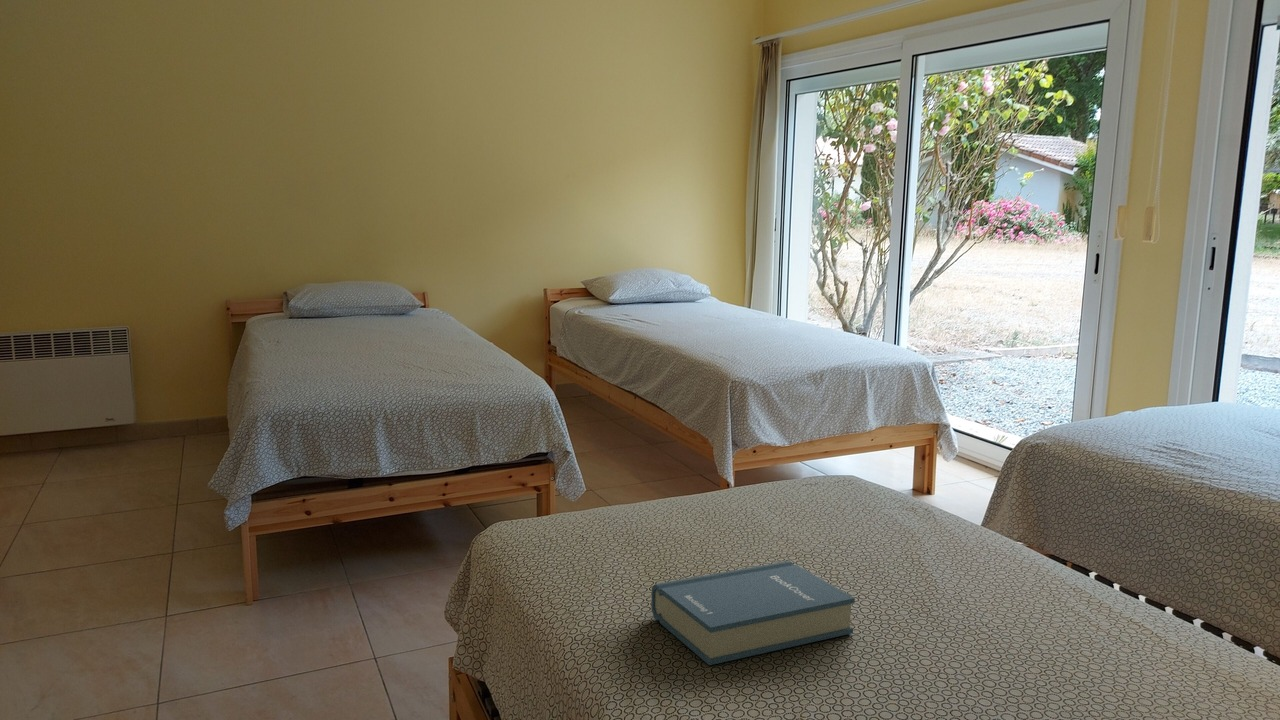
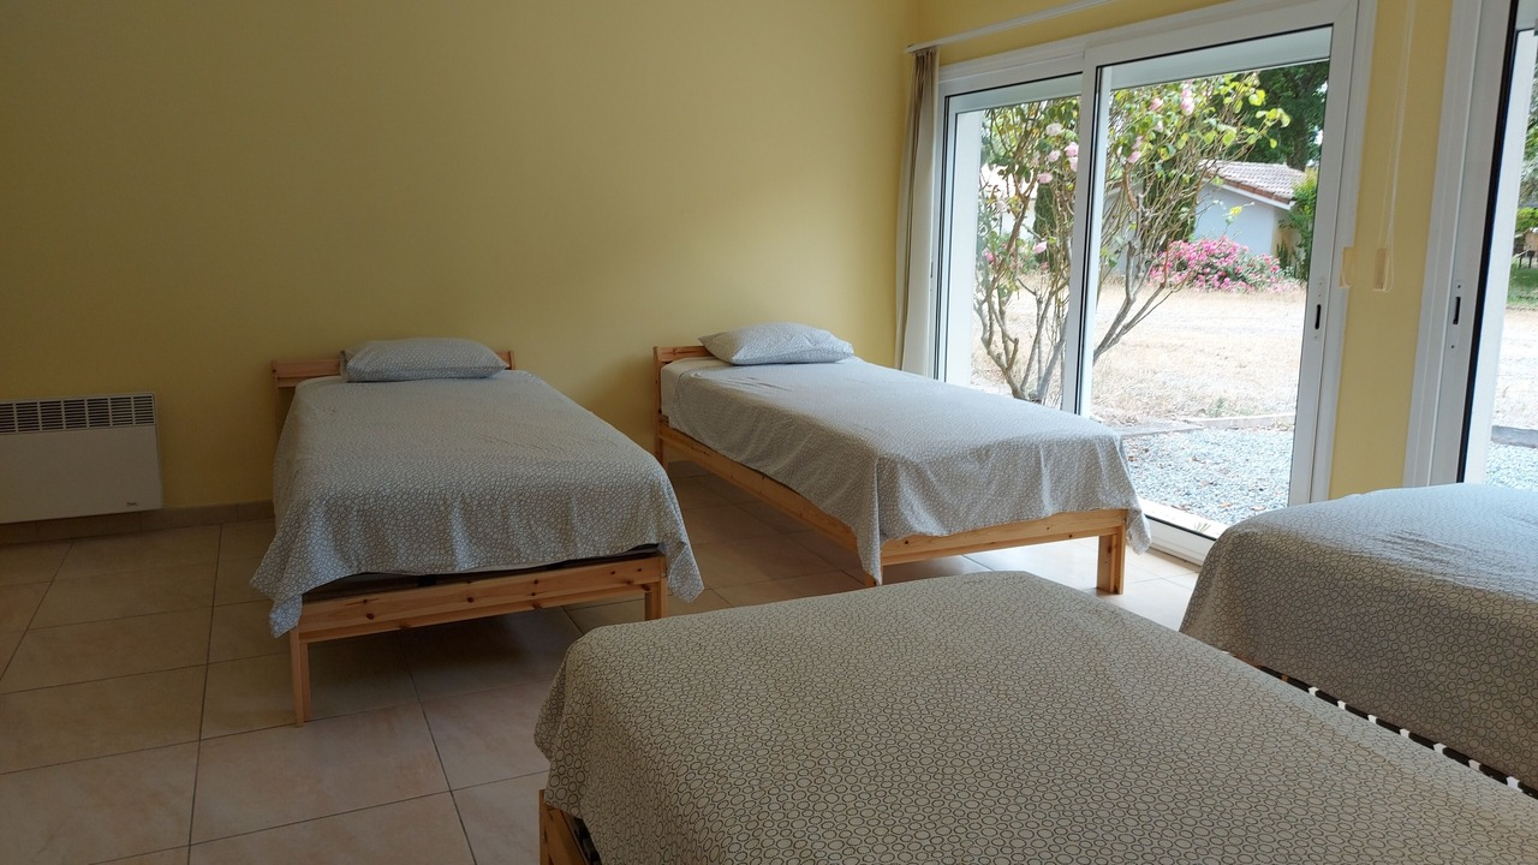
- hardback book [650,560,856,666]
